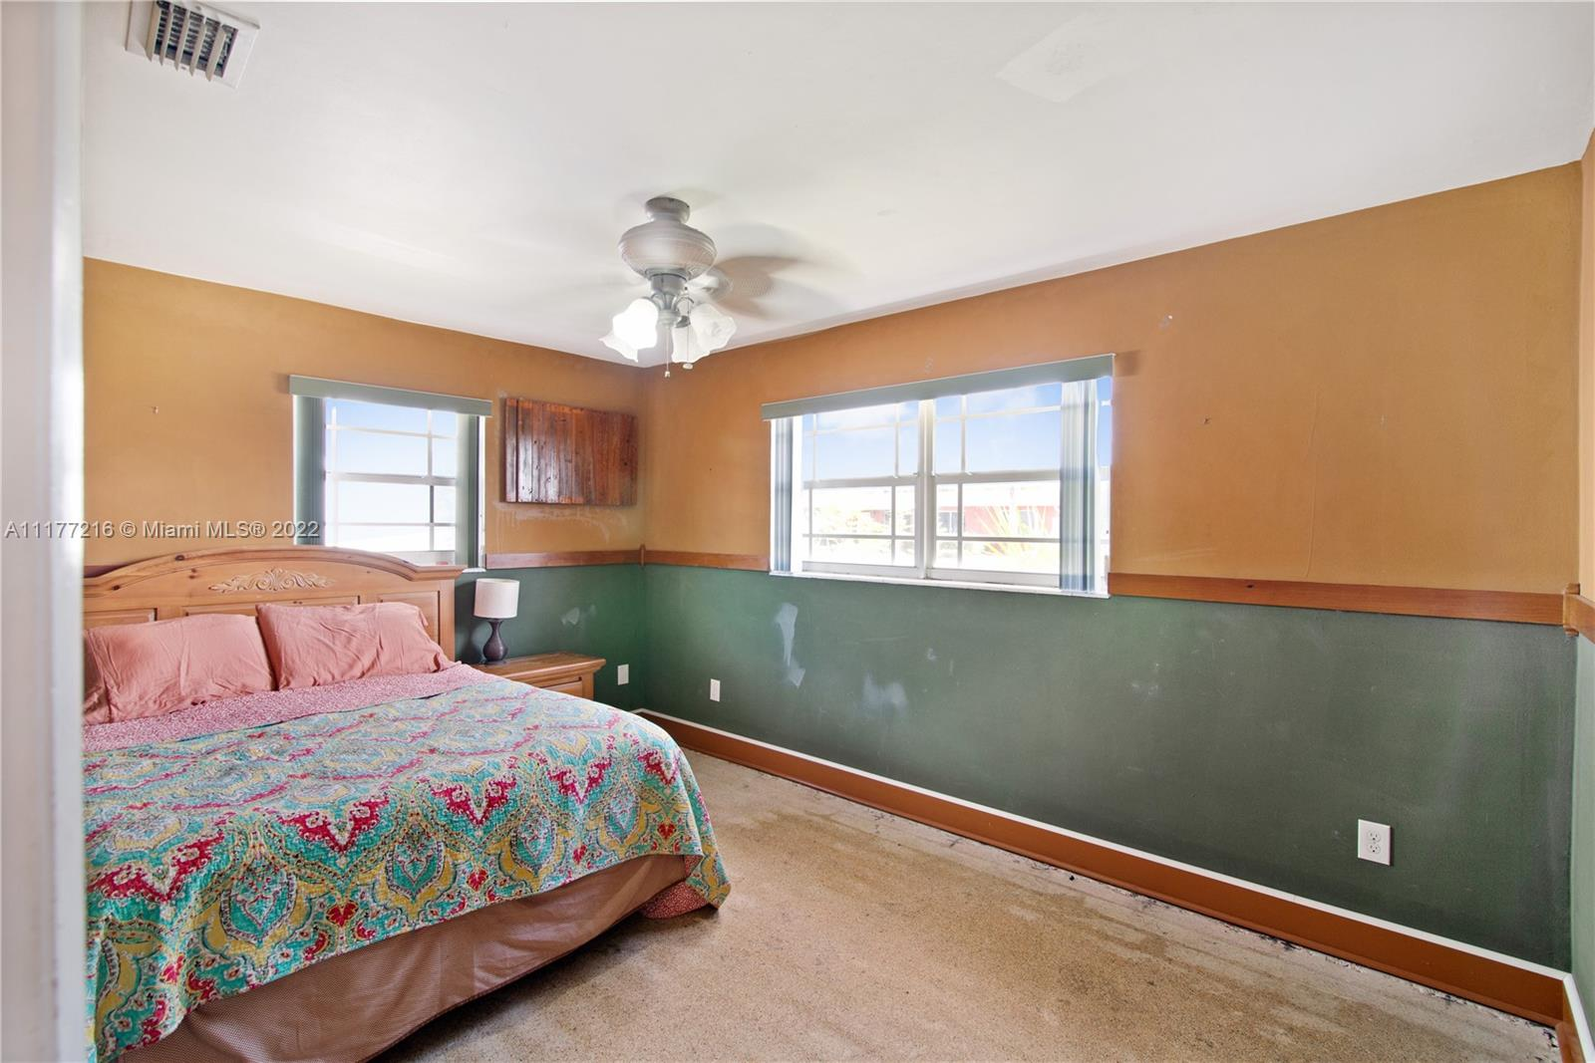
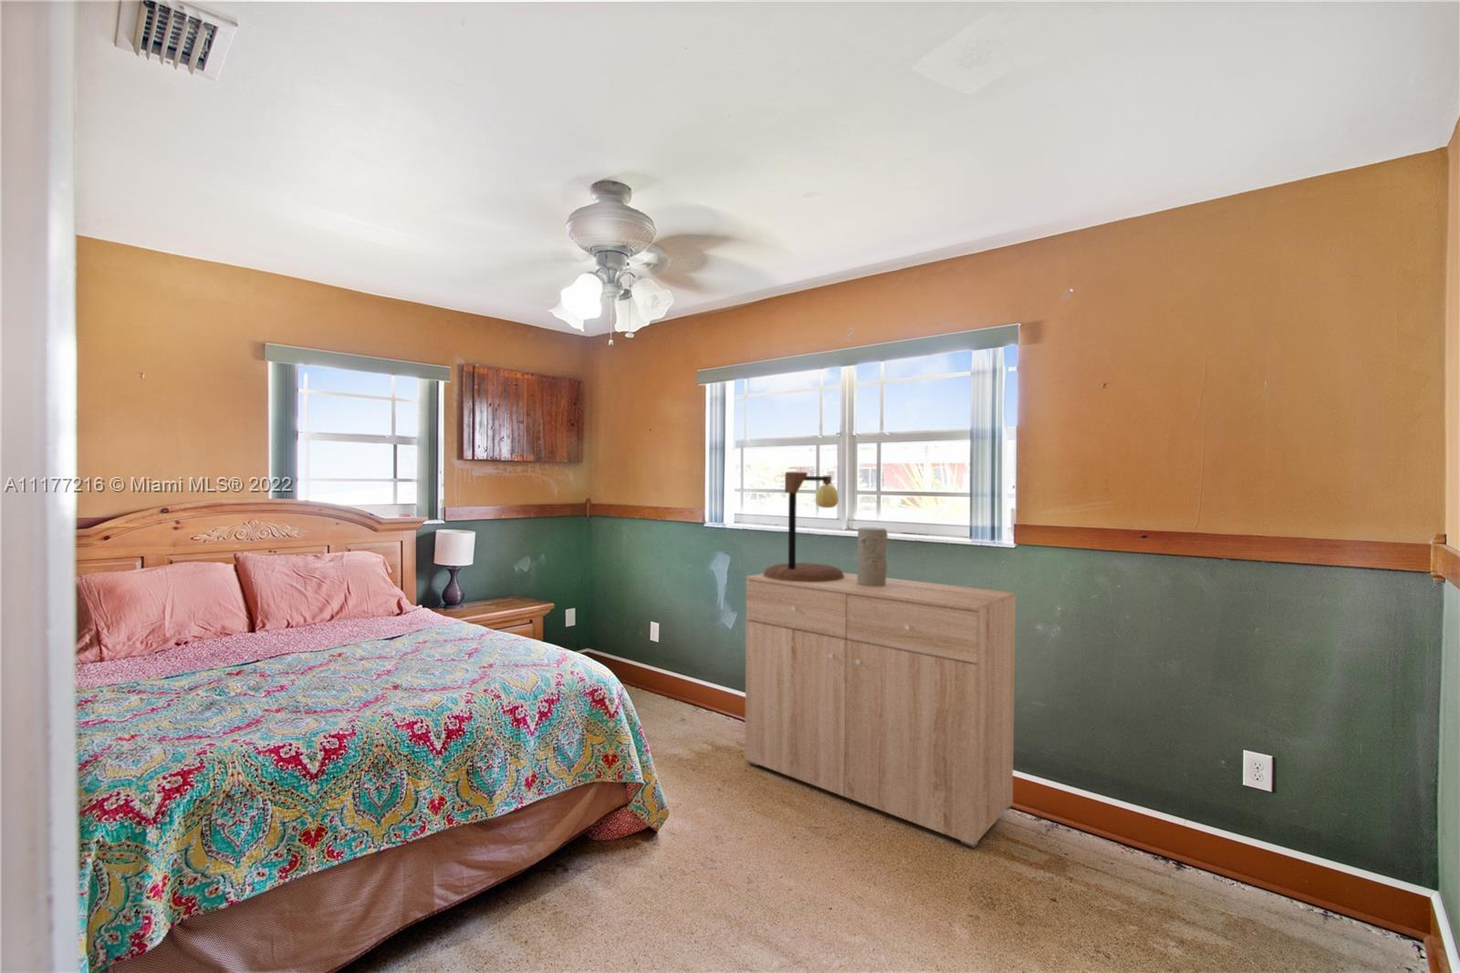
+ dresser [744,572,1017,849]
+ table lamp [763,470,844,582]
+ decorative vase [857,527,889,585]
